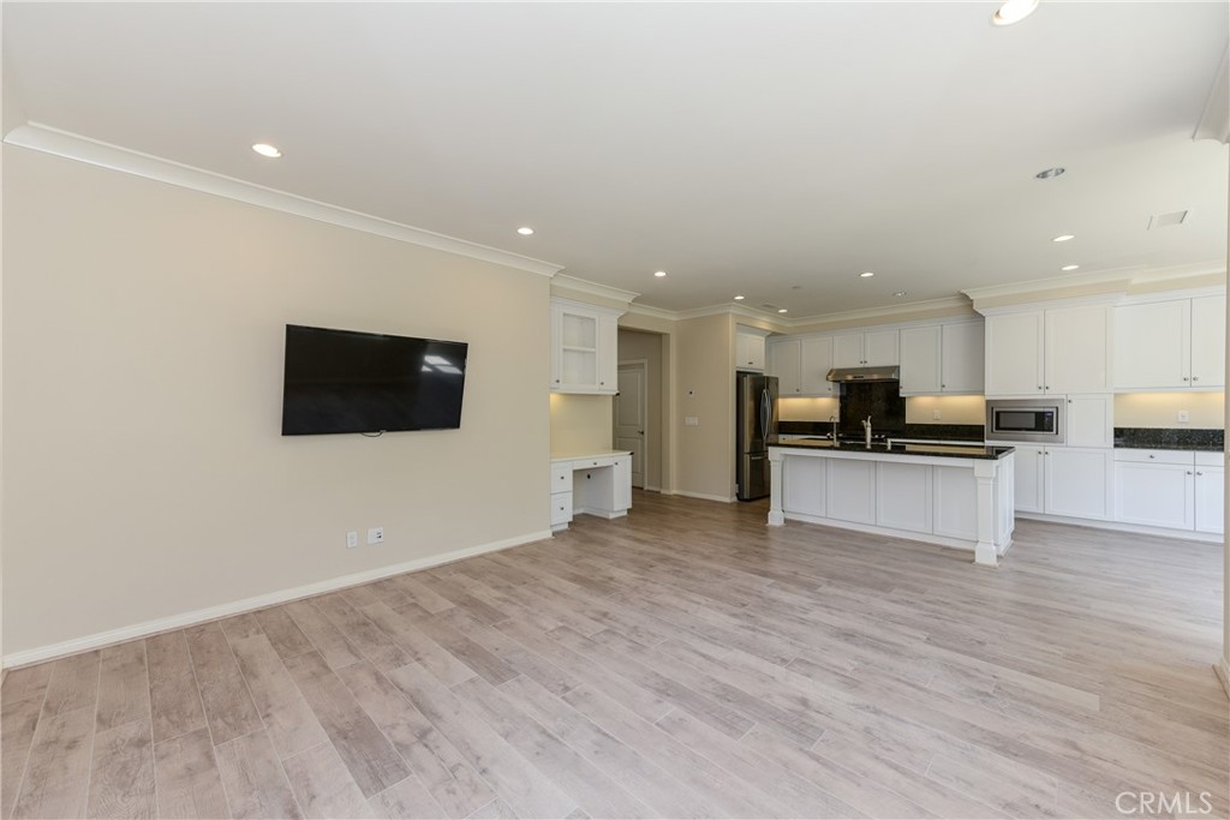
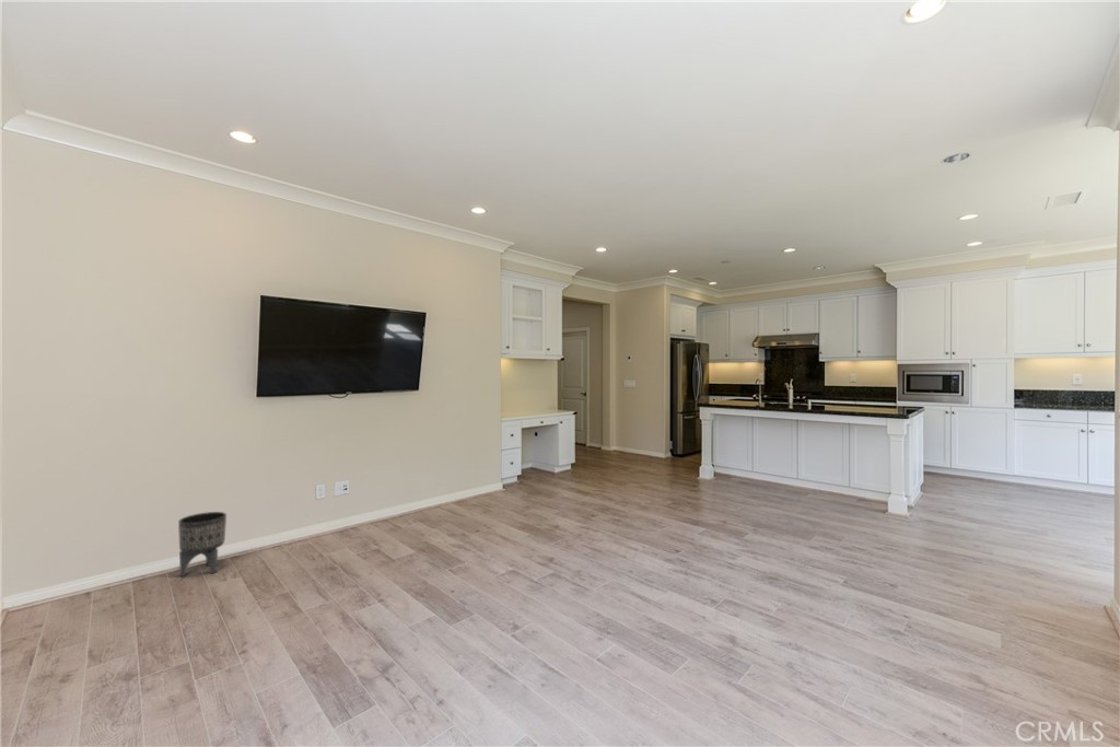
+ planter [177,511,228,577]
